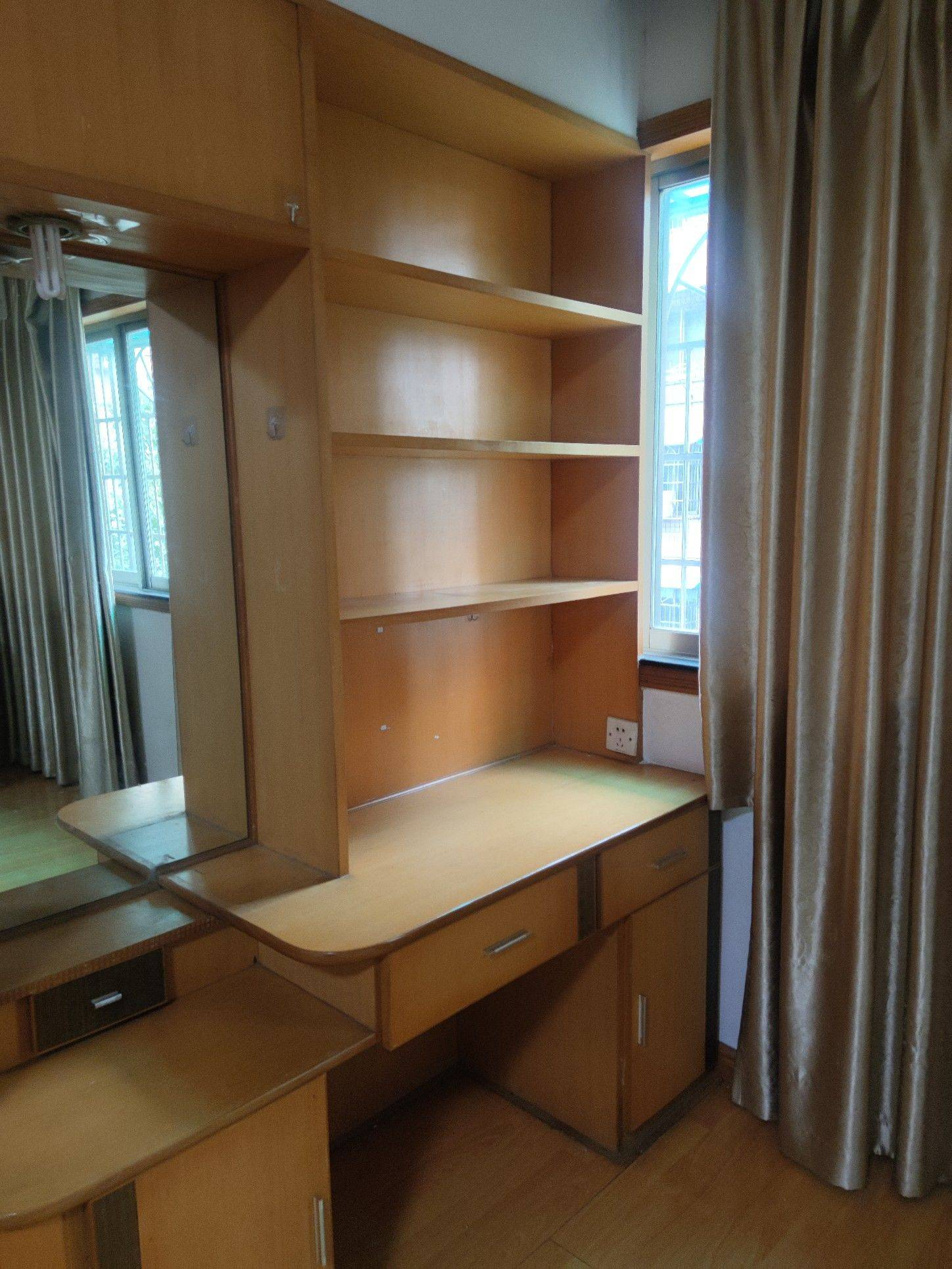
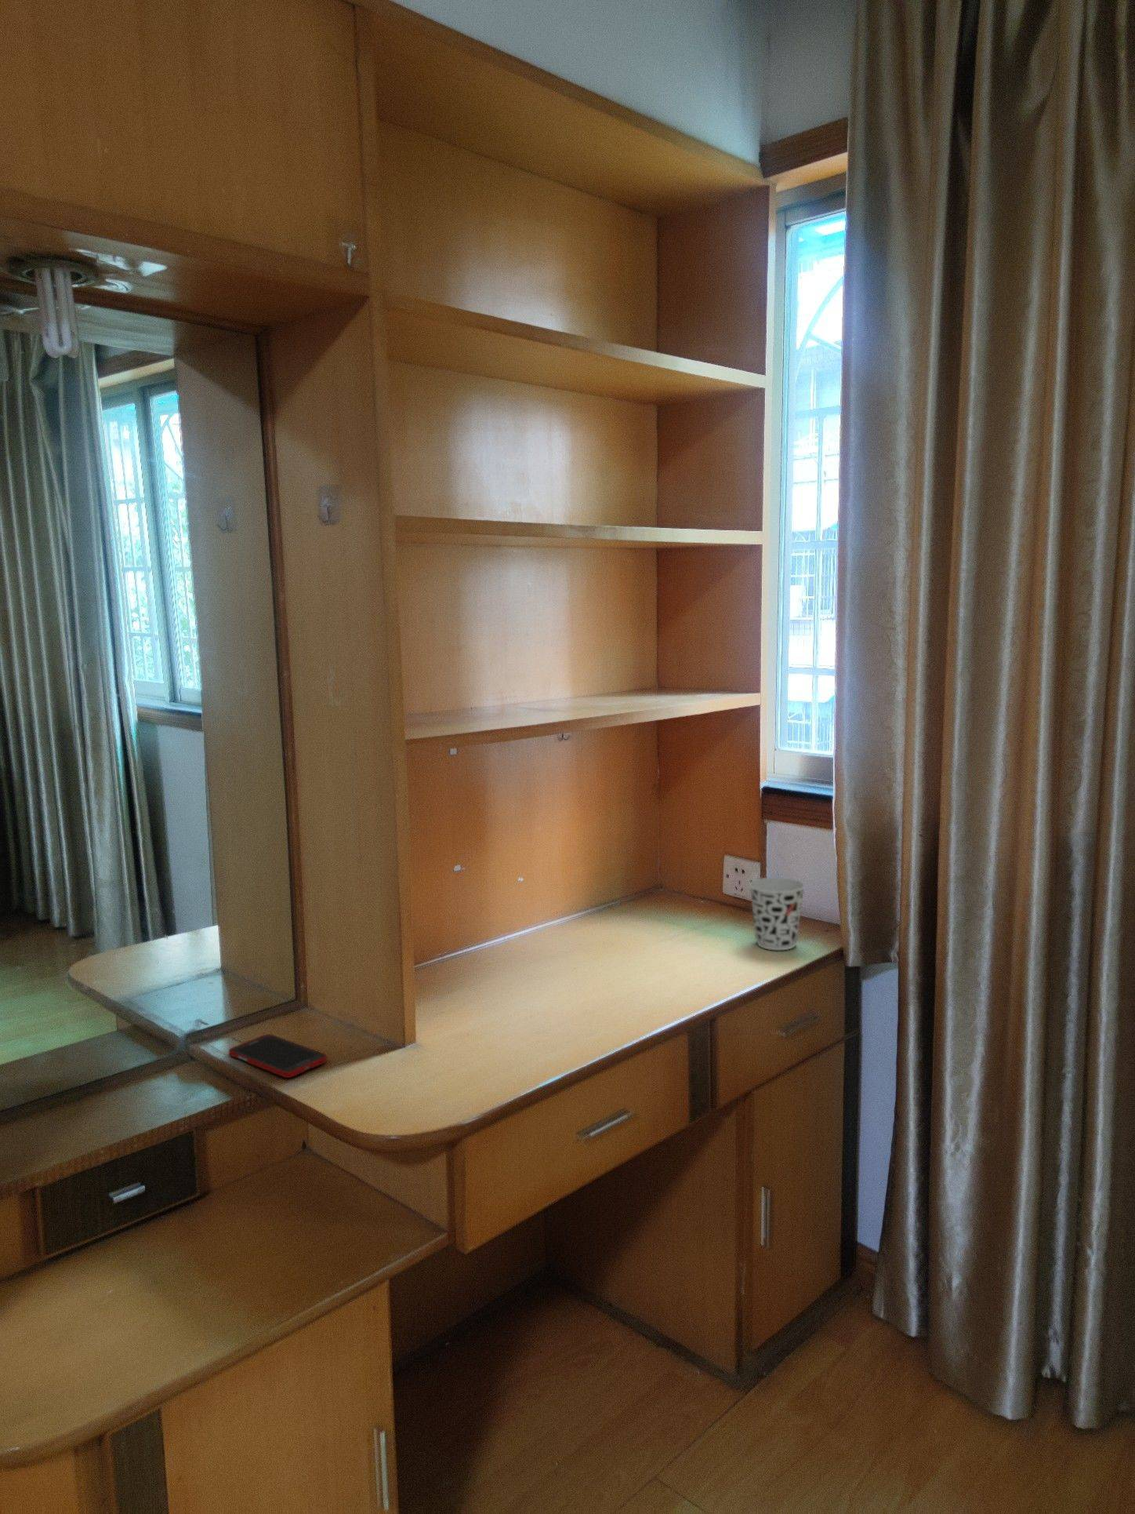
+ cup [748,877,806,951]
+ cell phone [228,1033,328,1079]
